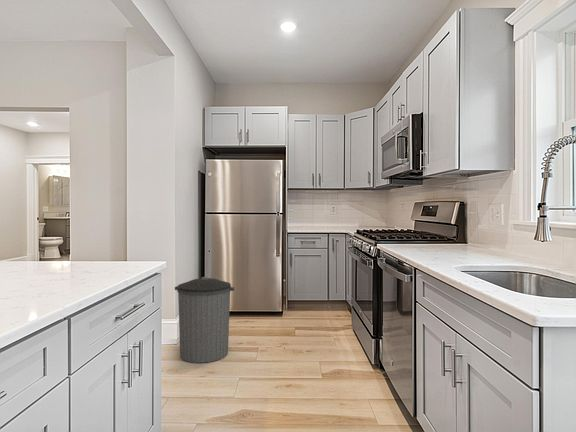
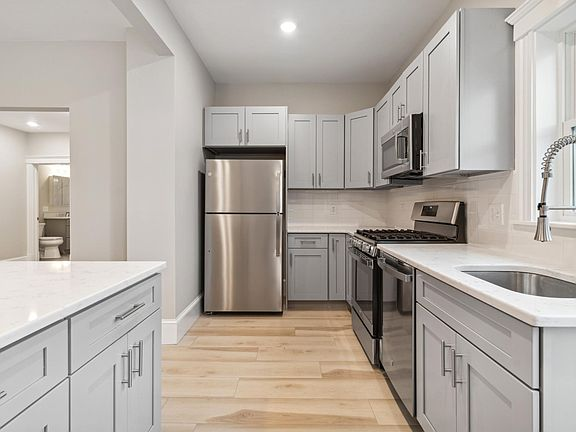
- trash can [174,276,235,364]
